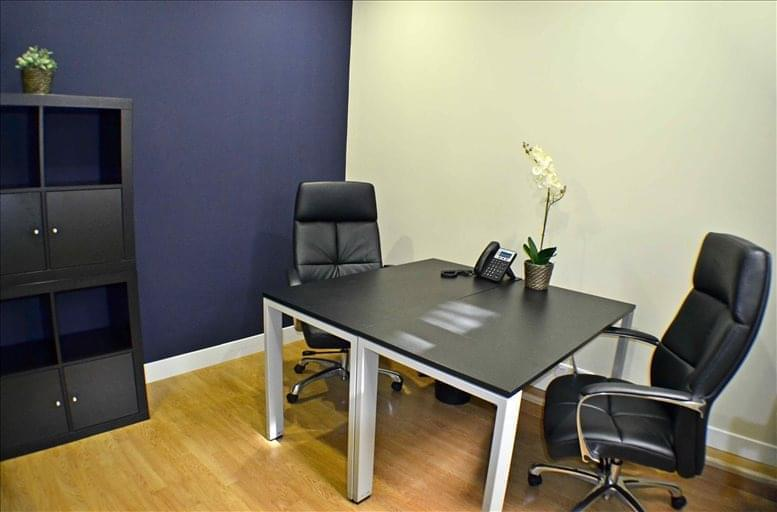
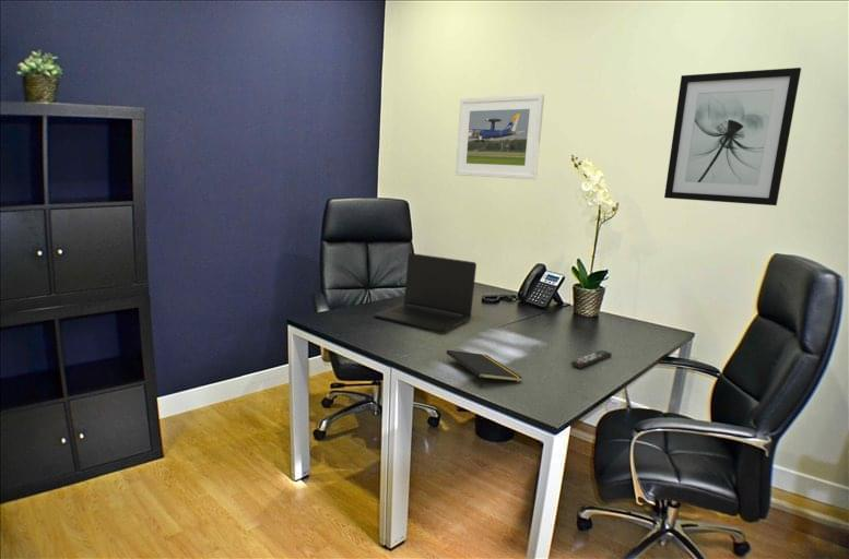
+ wall art [663,67,802,206]
+ notepad [446,349,523,389]
+ laptop [373,252,477,333]
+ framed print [455,93,545,180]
+ remote control [570,349,613,369]
